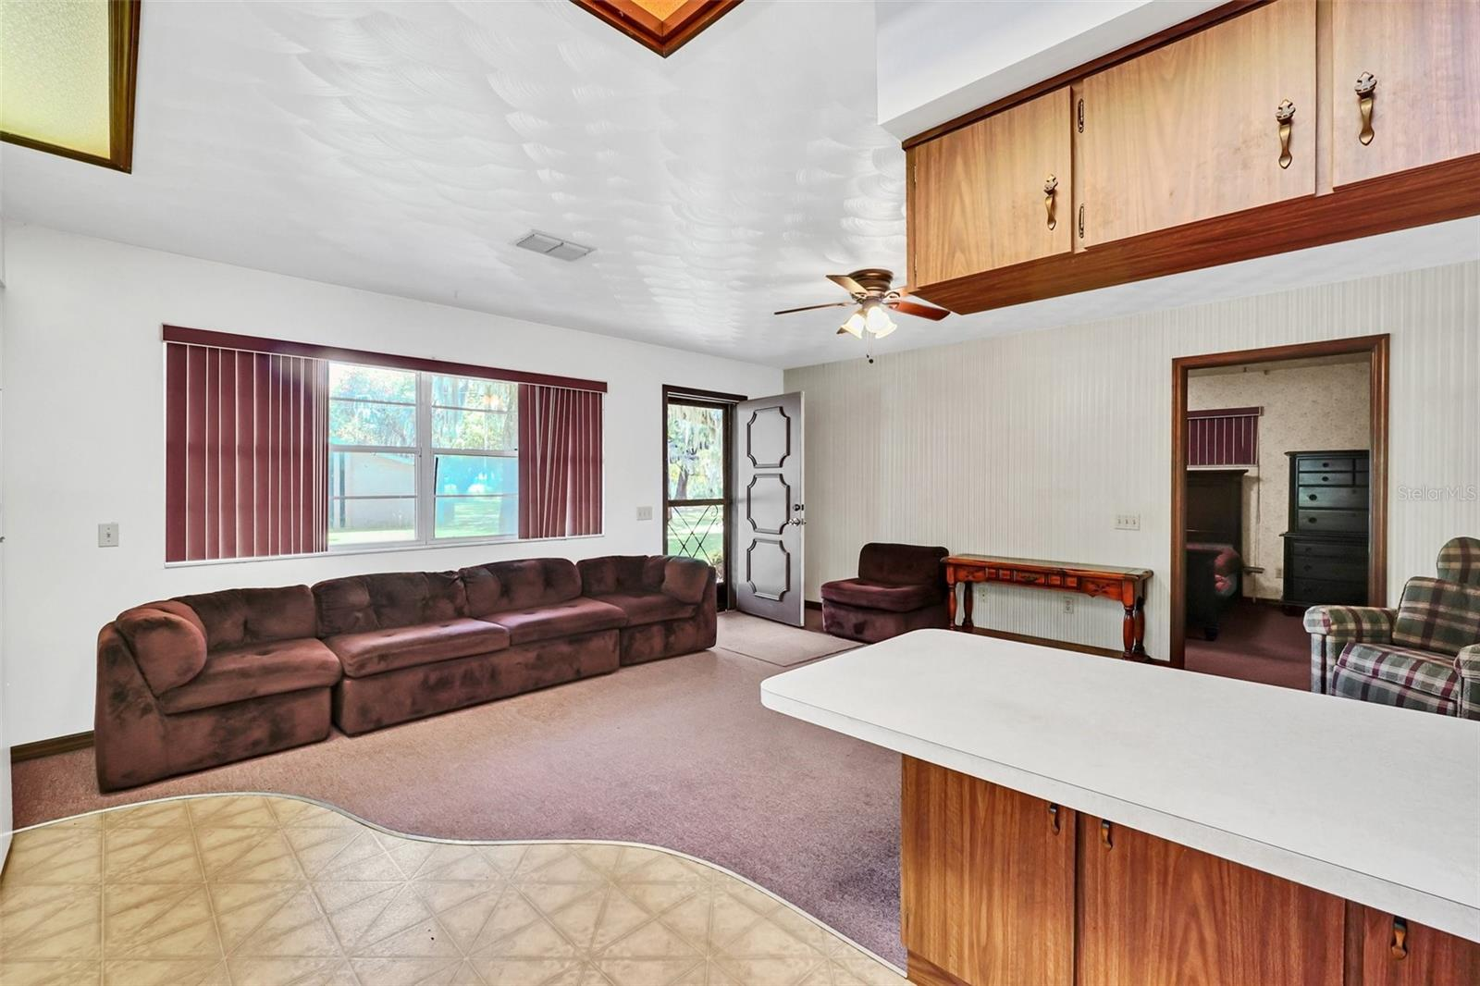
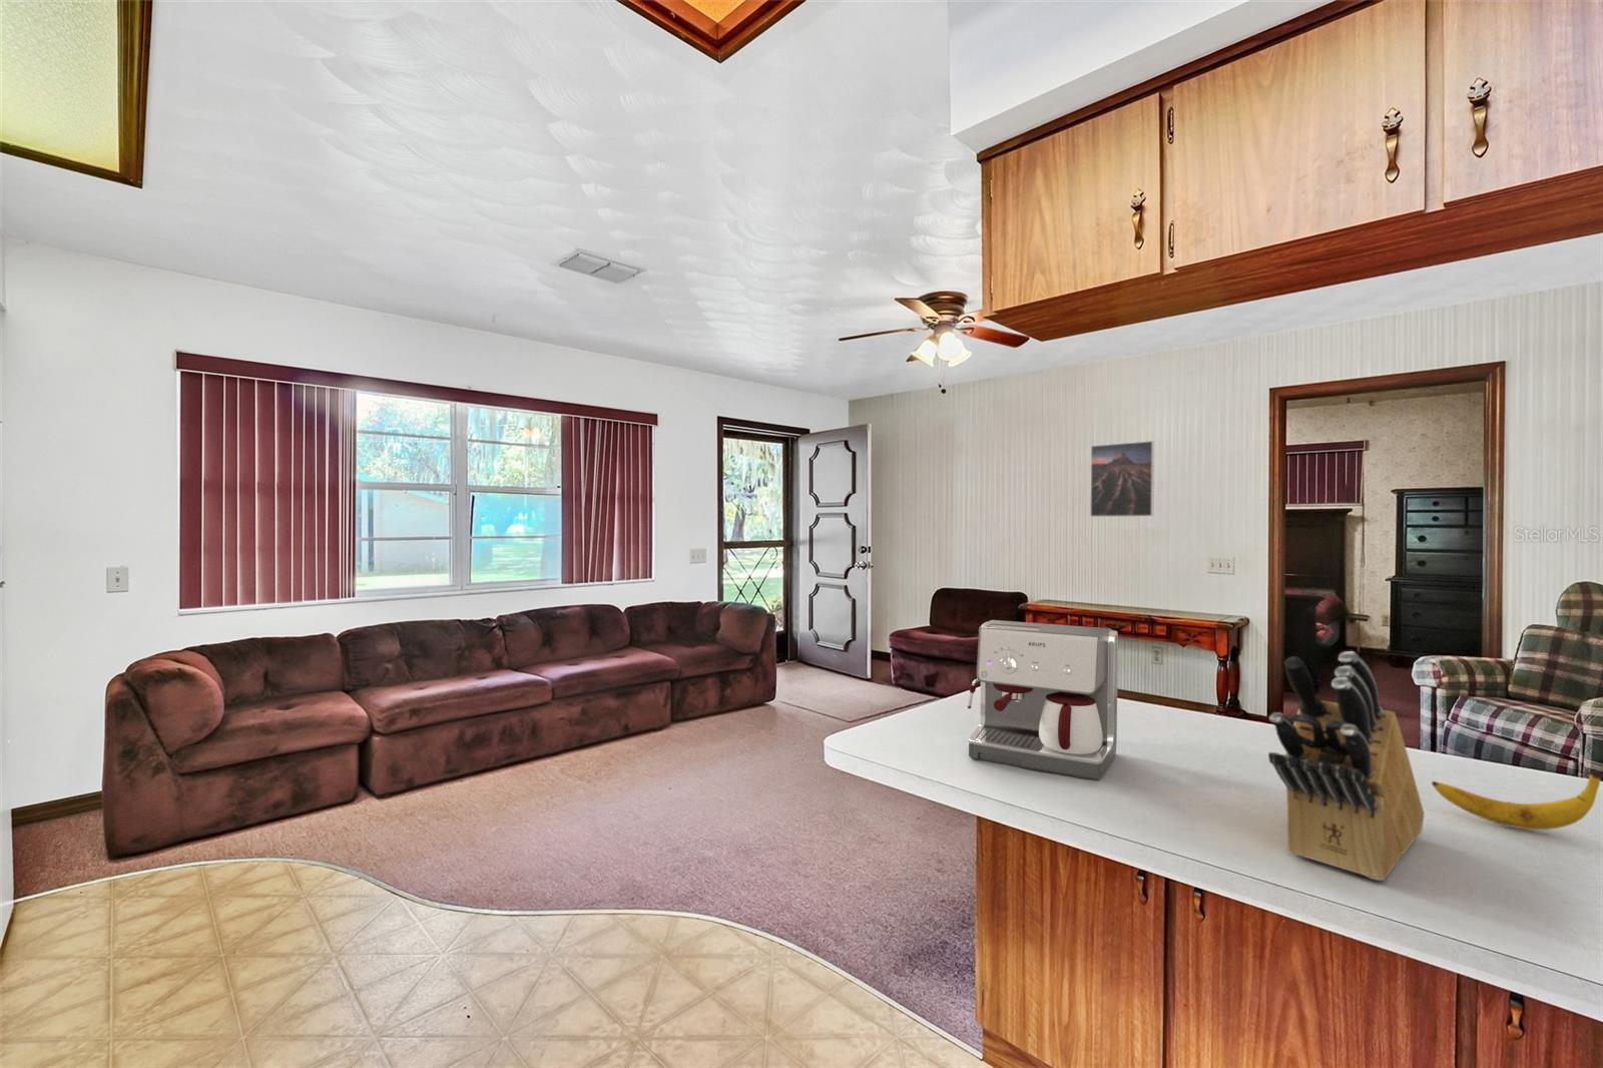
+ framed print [1089,440,1155,519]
+ banana [1430,770,1602,831]
+ knife block [1267,651,1425,882]
+ coffee maker [967,619,1119,782]
